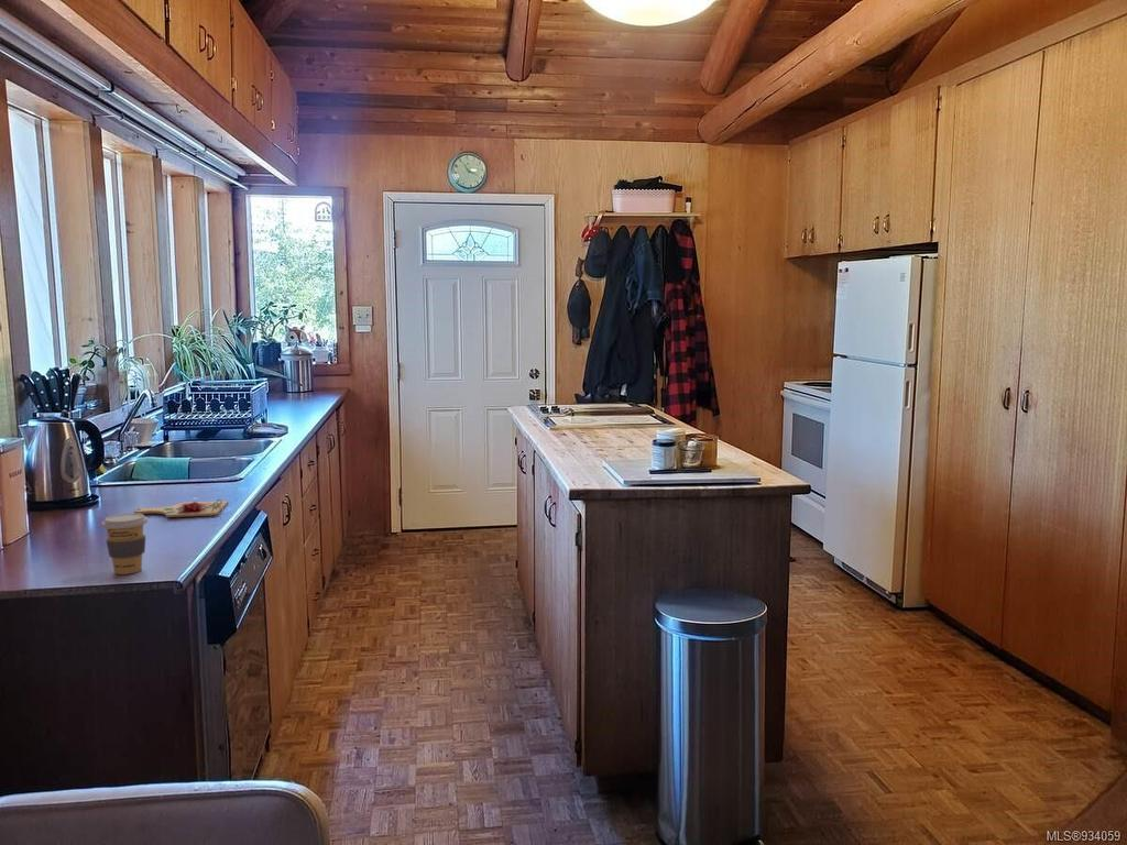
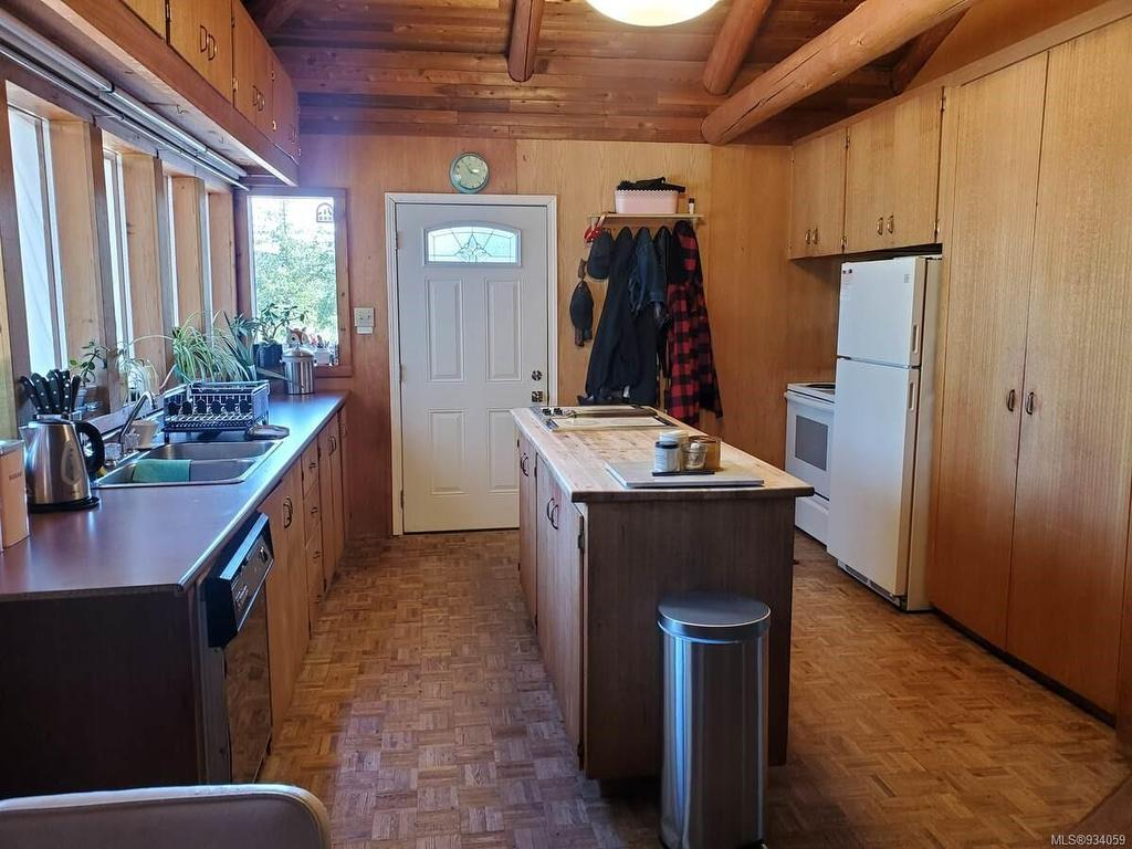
- cutting board [132,498,229,518]
- coffee cup [100,513,149,575]
